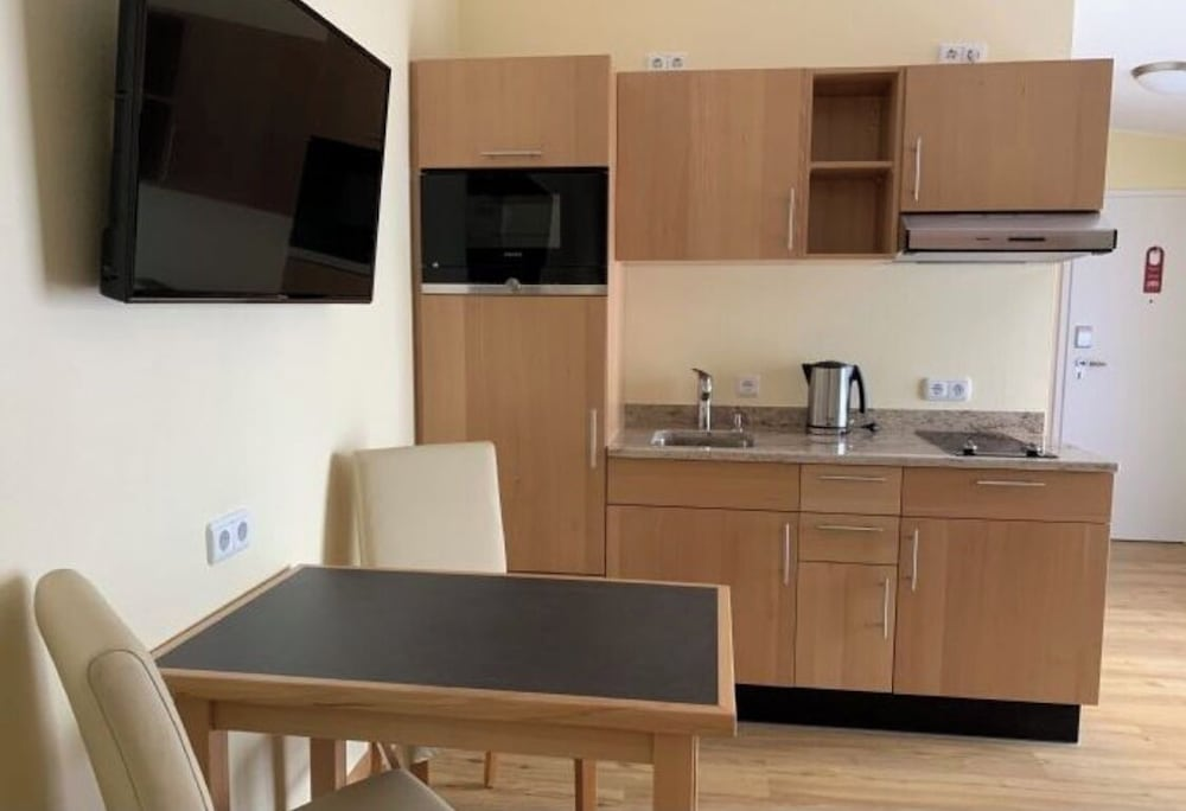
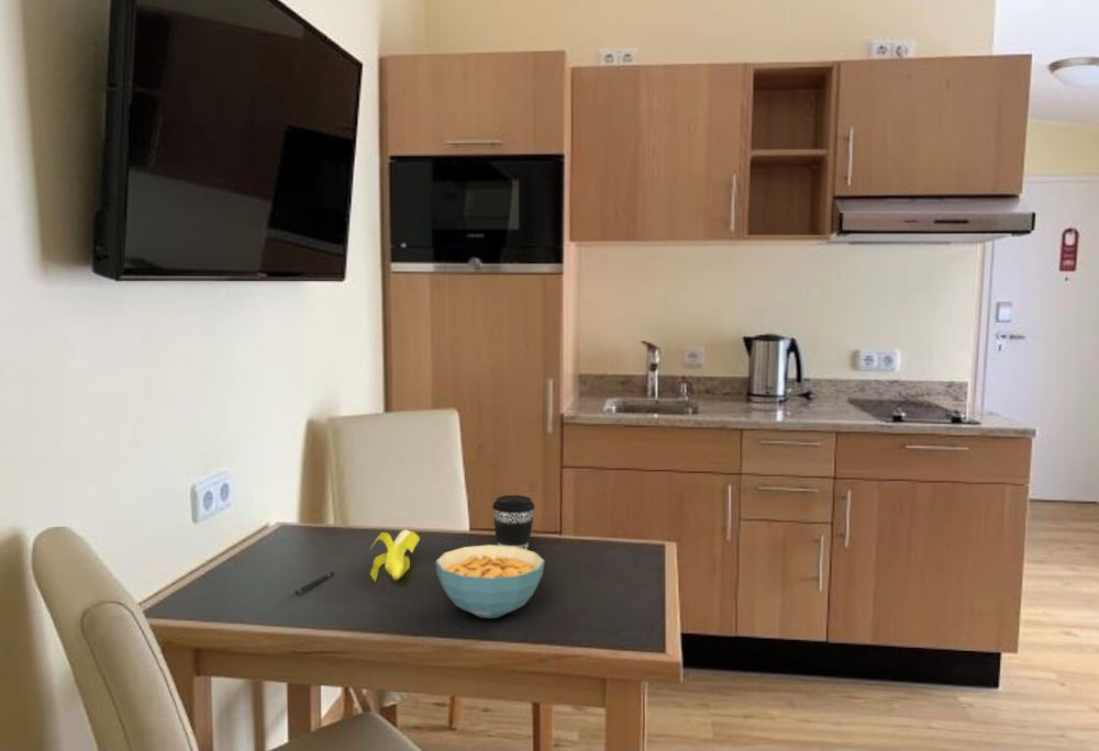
+ pen [293,571,335,595]
+ coffee cup [491,494,535,550]
+ cereal bowl [434,543,546,619]
+ banana [368,528,421,583]
